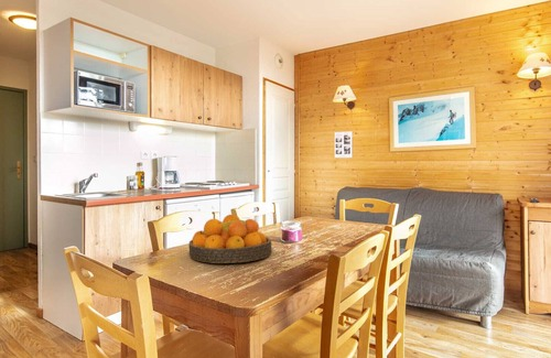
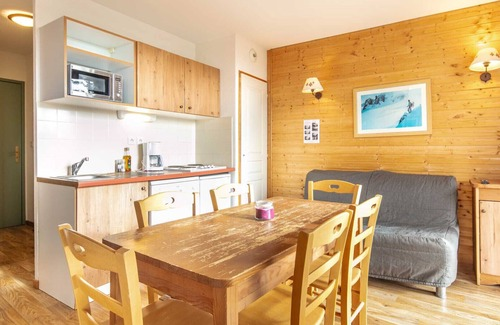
- fruit bowl [188,214,272,264]
